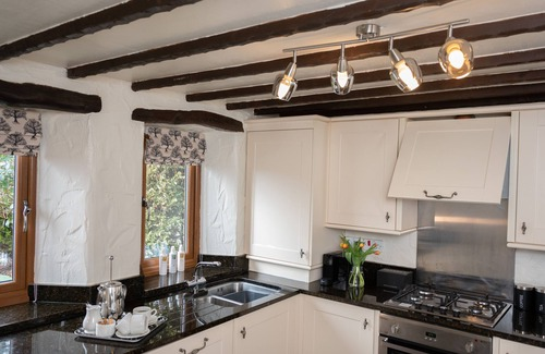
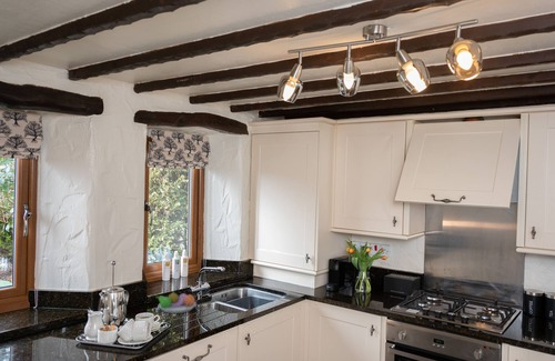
+ fruit bowl [154,290,198,314]
